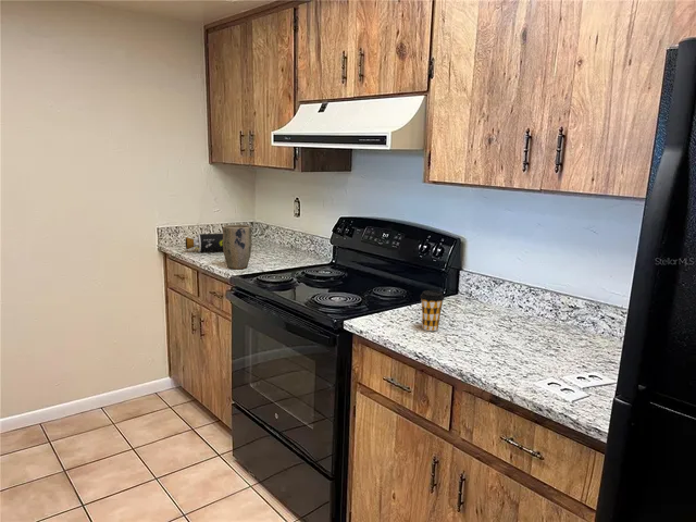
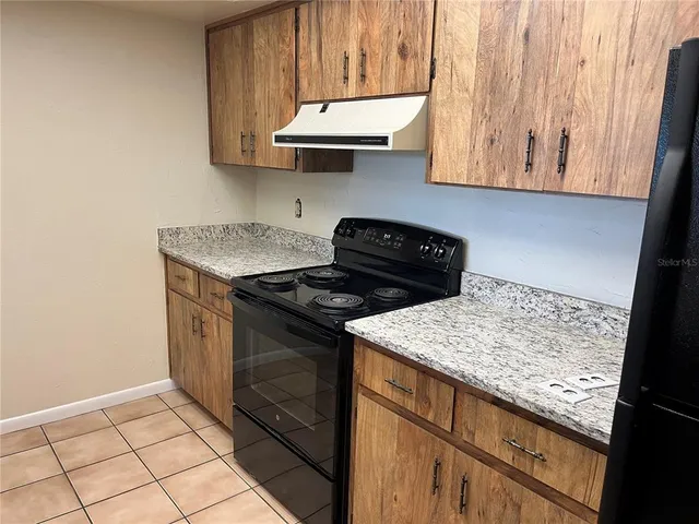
- coffee cup [419,289,445,332]
- canister [185,233,224,253]
- plant pot [222,224,252,270]
